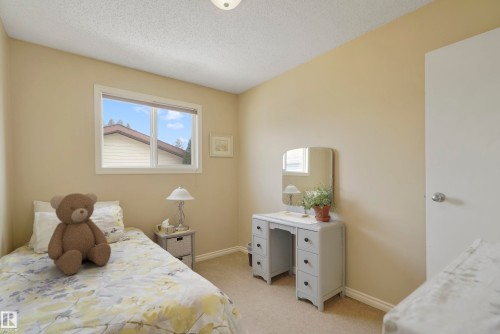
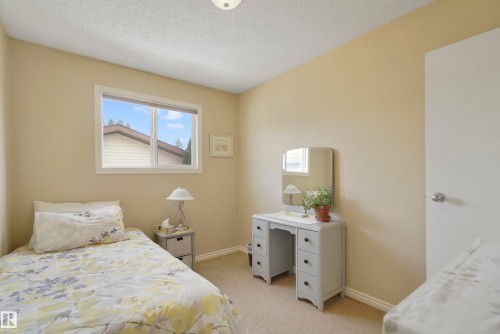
- teddy bear [47,192,112,276]
